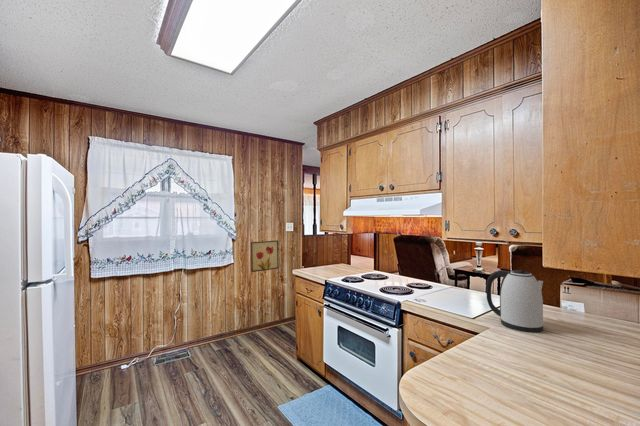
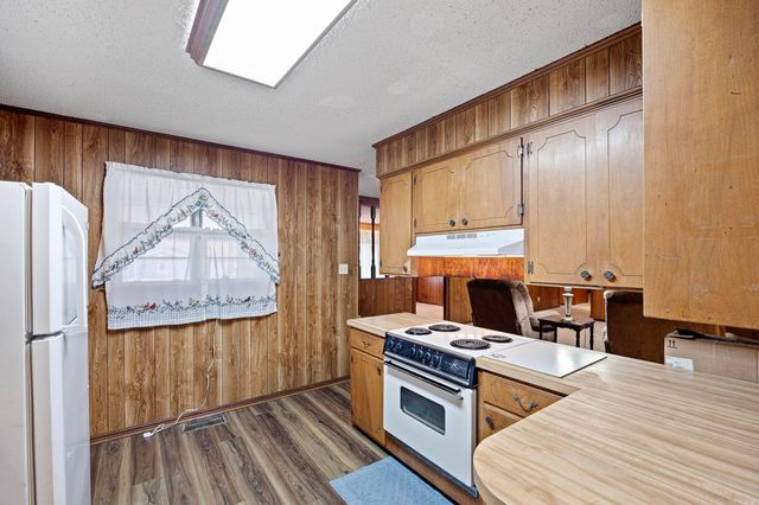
- wall art [250,239,280,273]
- kettle [485,269,545,334]
